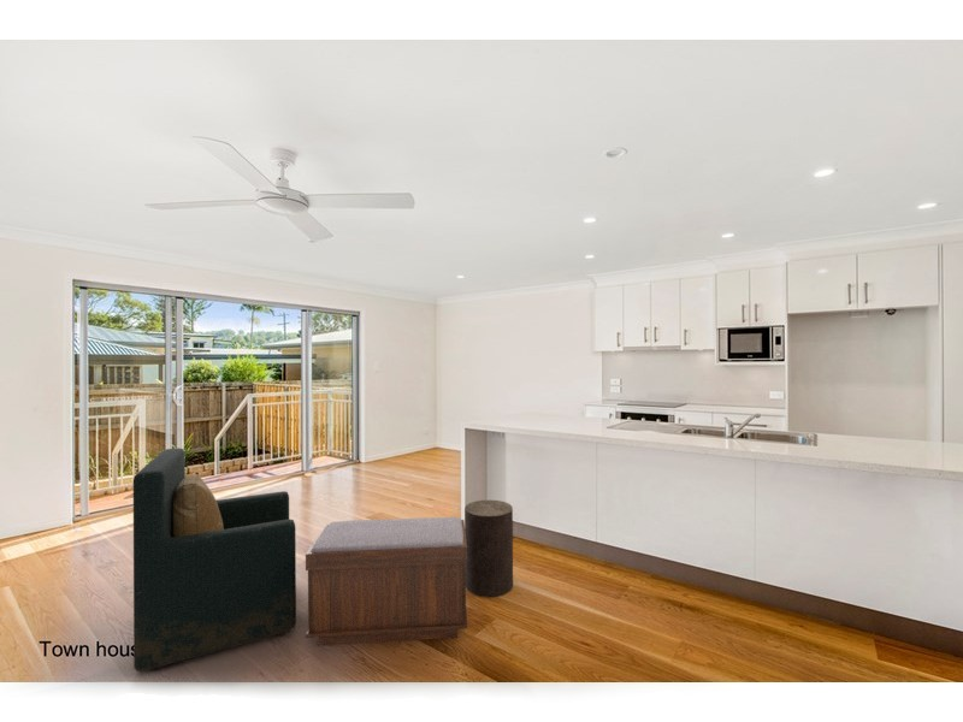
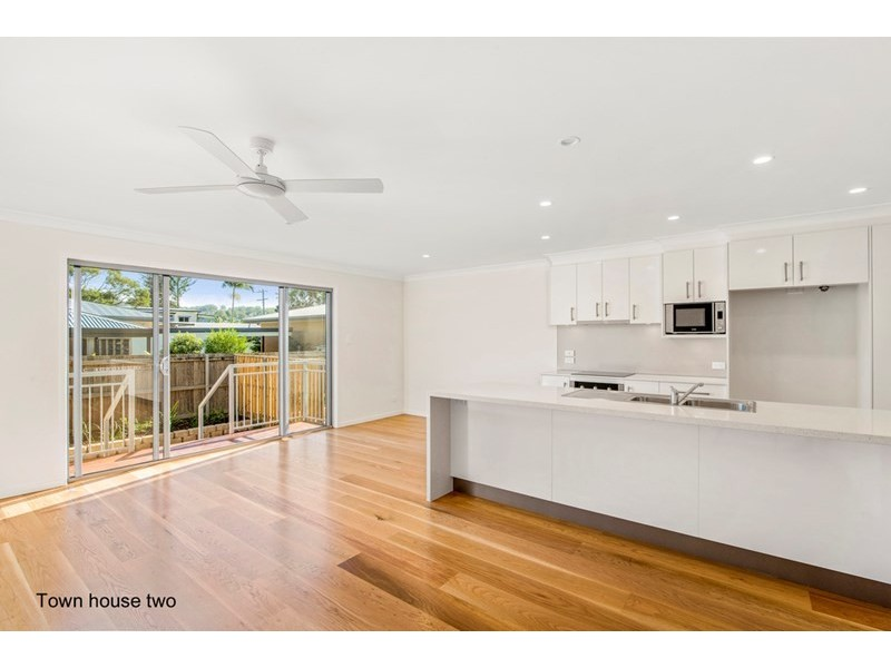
- armchair [132,446,297,673]
- stool [463,498,514,598]
- bench [305,516,469,646]
